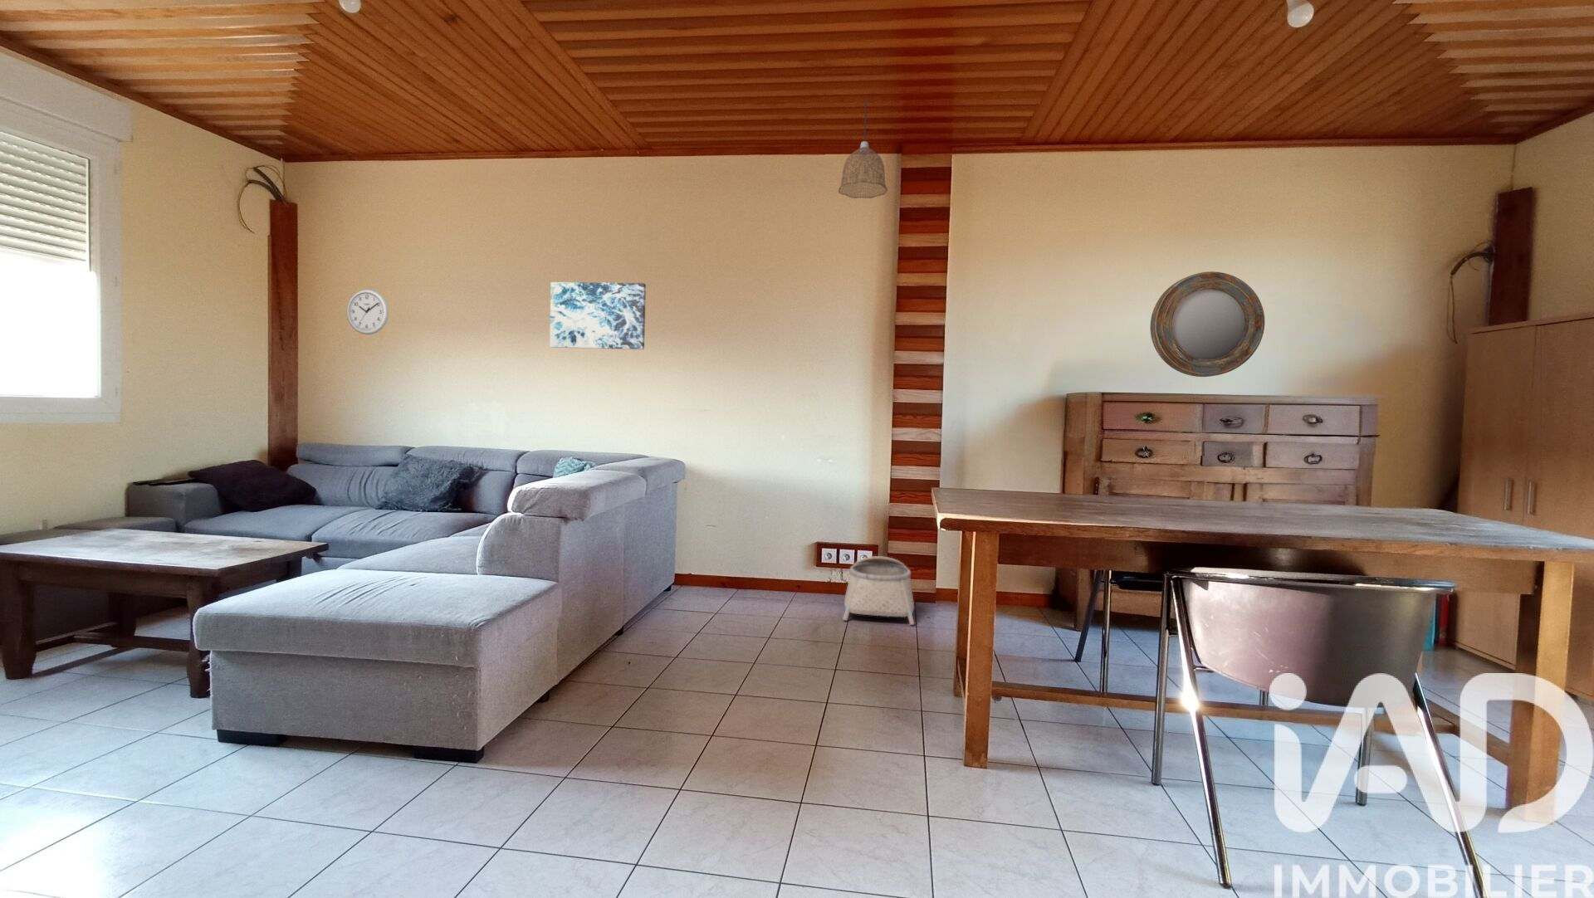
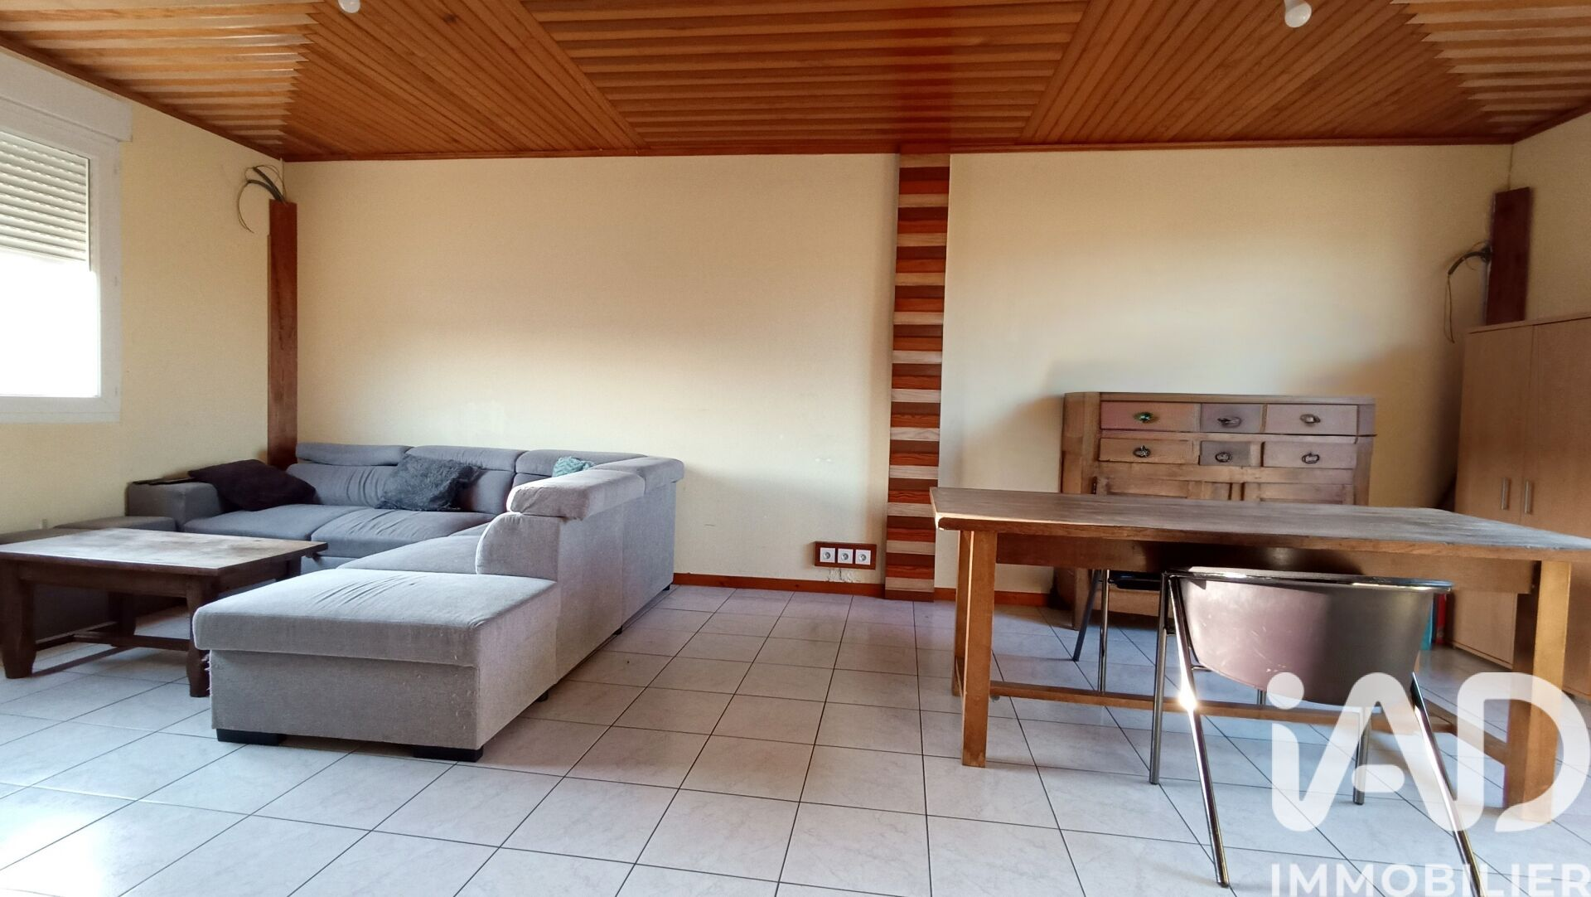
- wall art [548,281,647,350]
- home mirror [1150,270,1266,377]
- wall clock [346,288,390,336]
- pendant lamp [838,97,888,199]
- basket [842,556,915,626]
